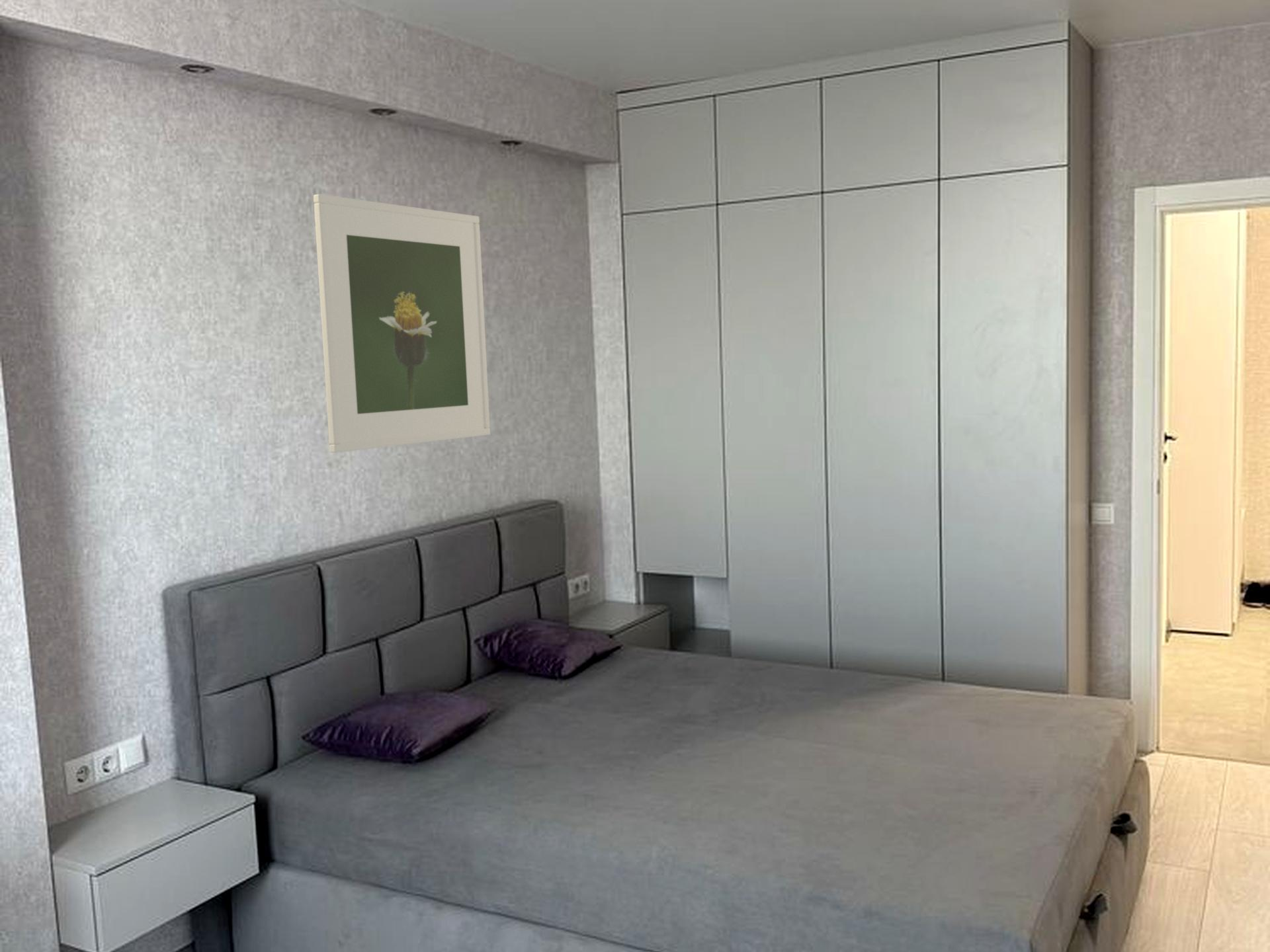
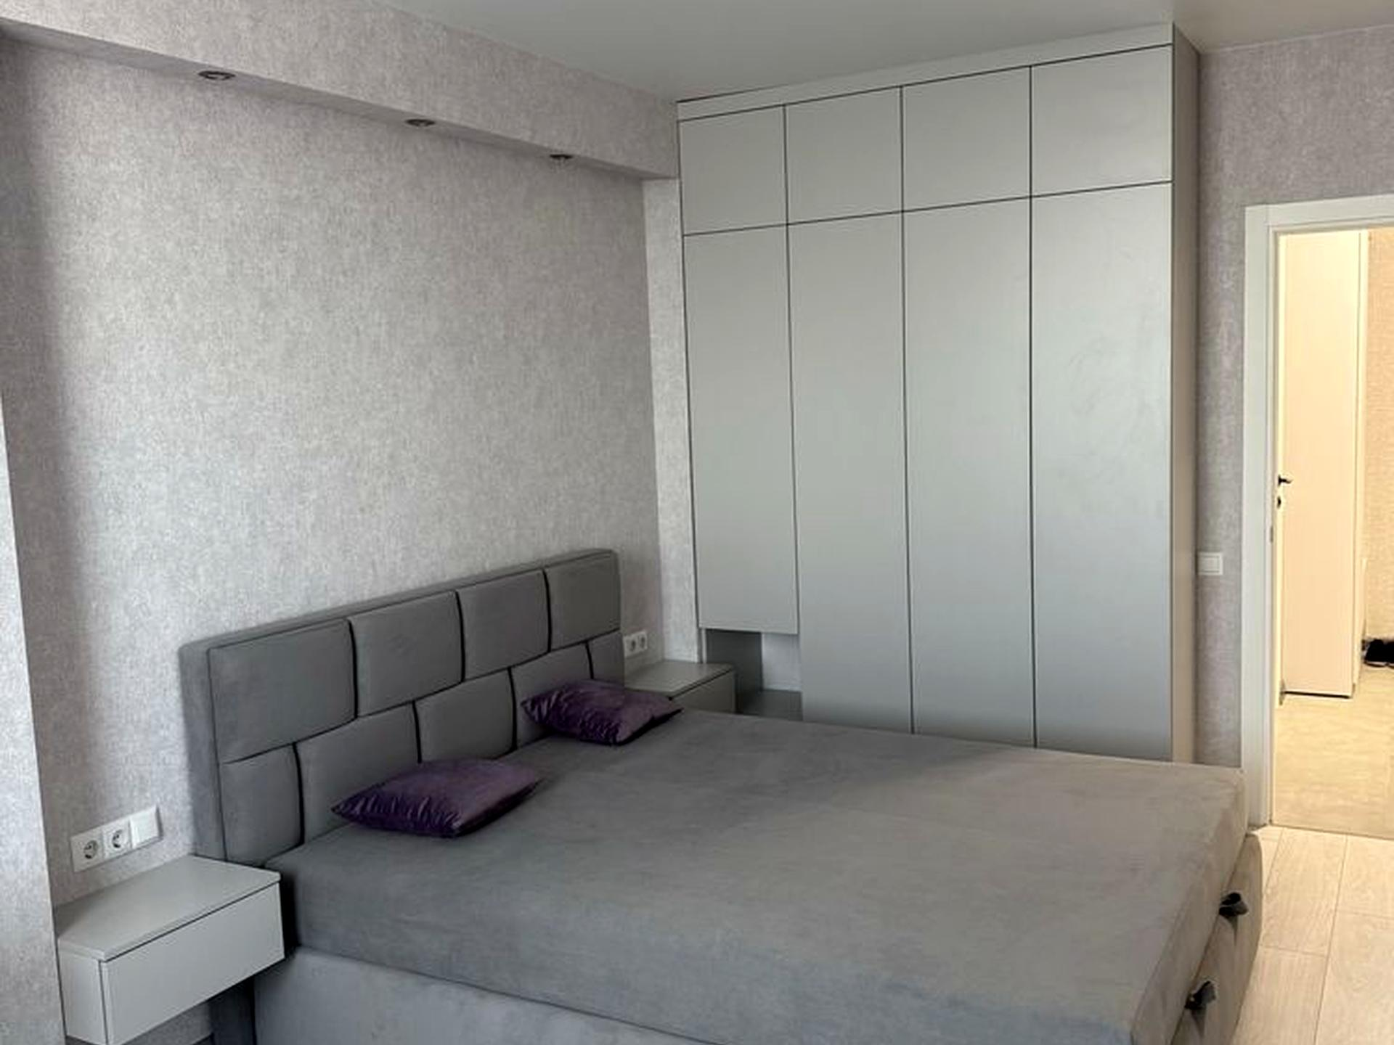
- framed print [313,194,491,454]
